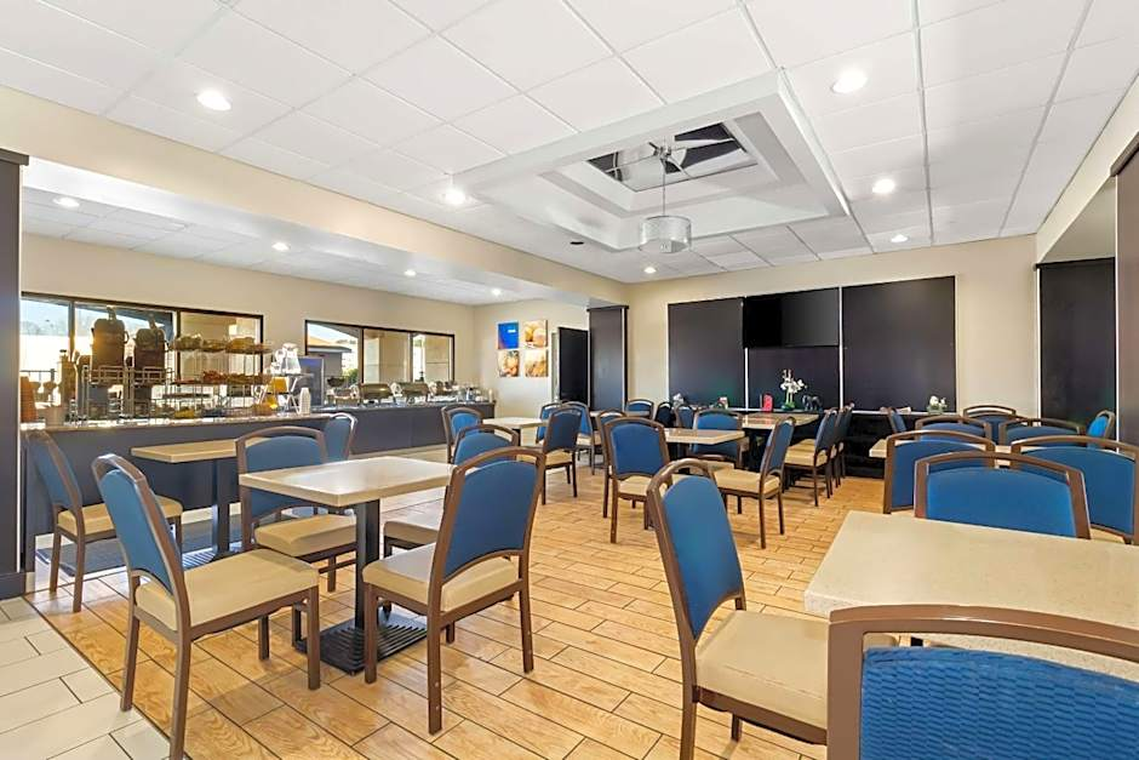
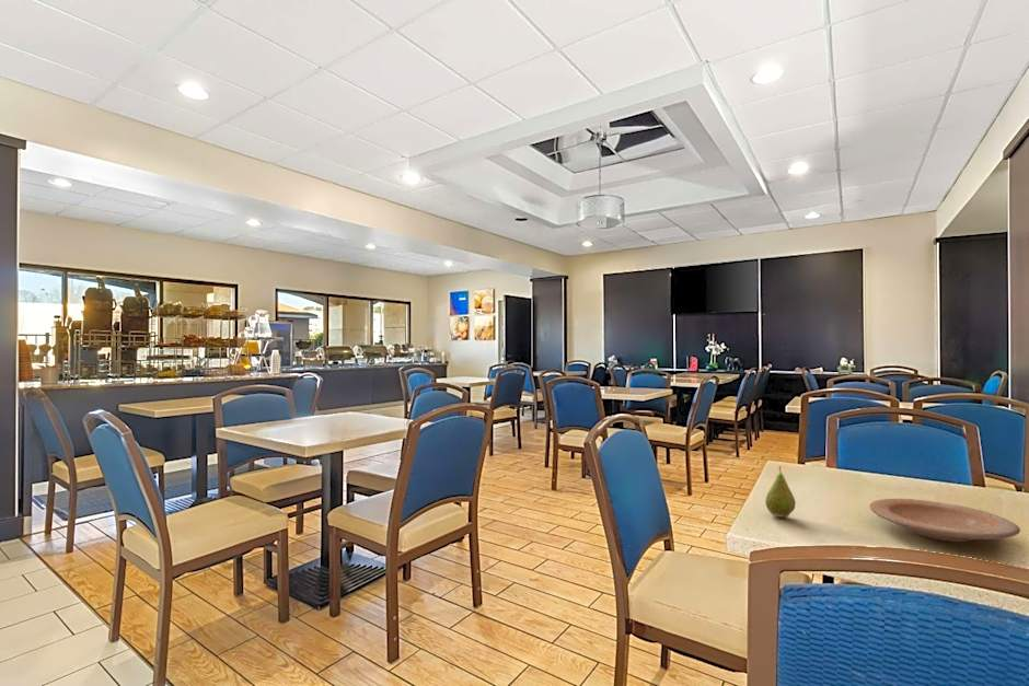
+ fruit [764,465,797,519]
+ plate [869,498,1021,543]
